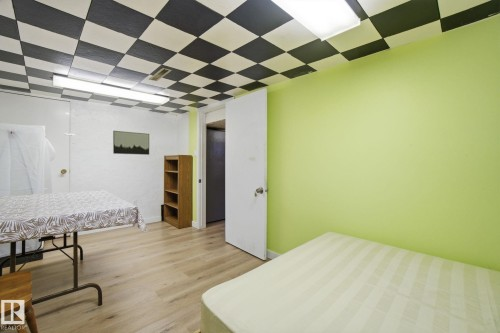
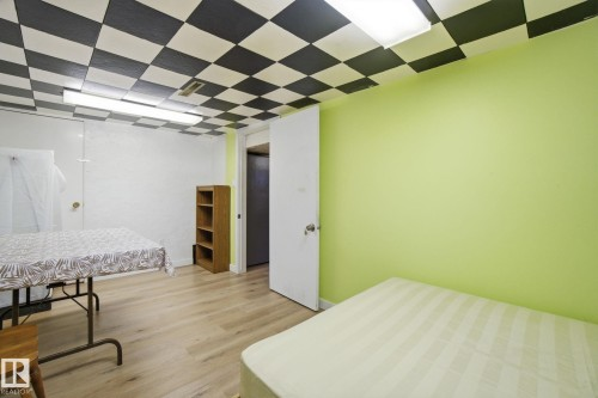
- wall art [112,130,150,156]
